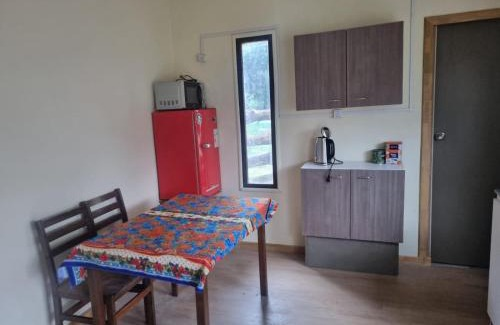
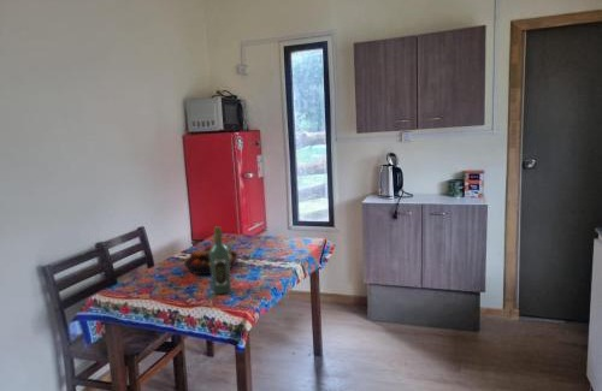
+ wine bottle [209,225,232,295]
+ fruit bowl [183,239,240,276]
